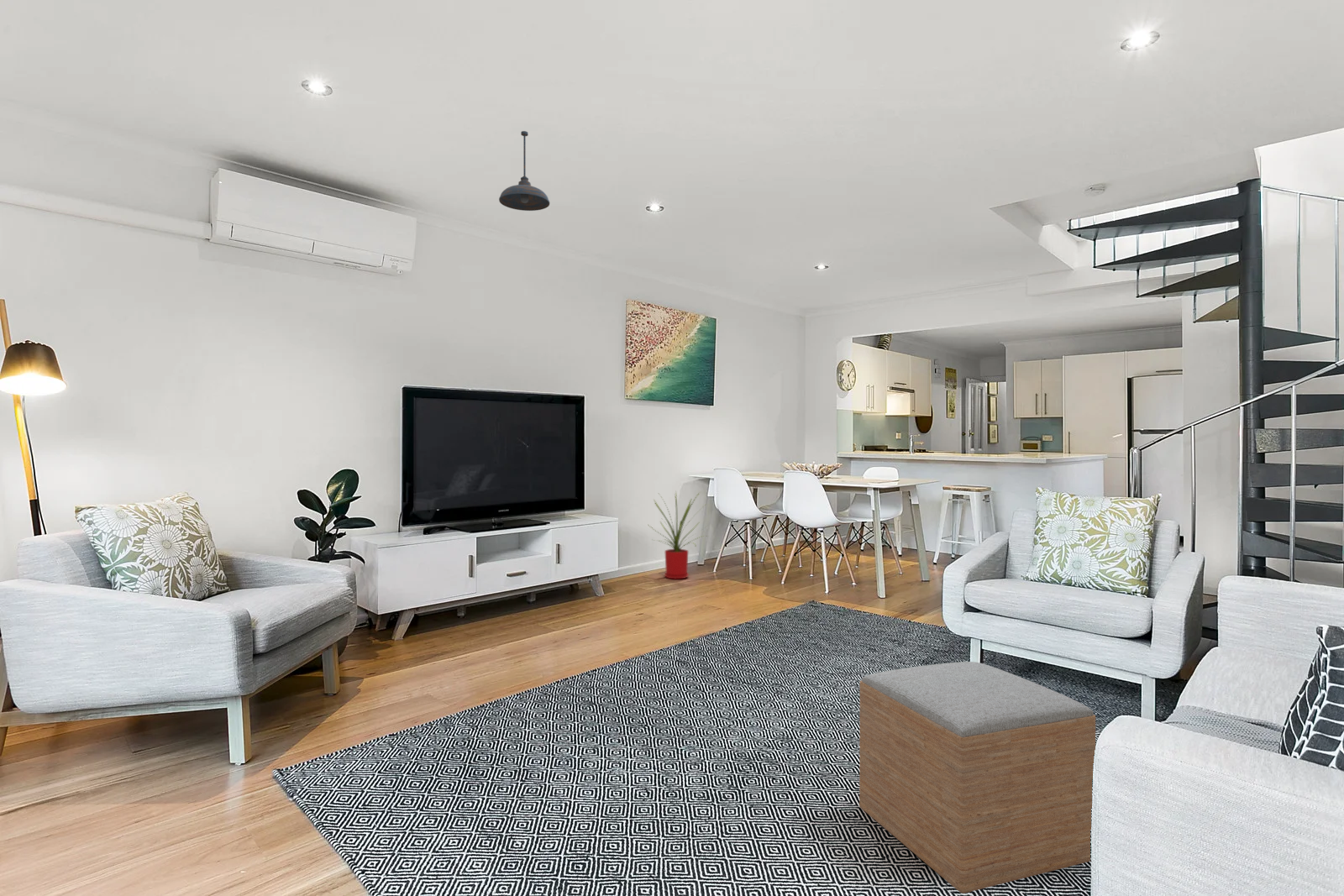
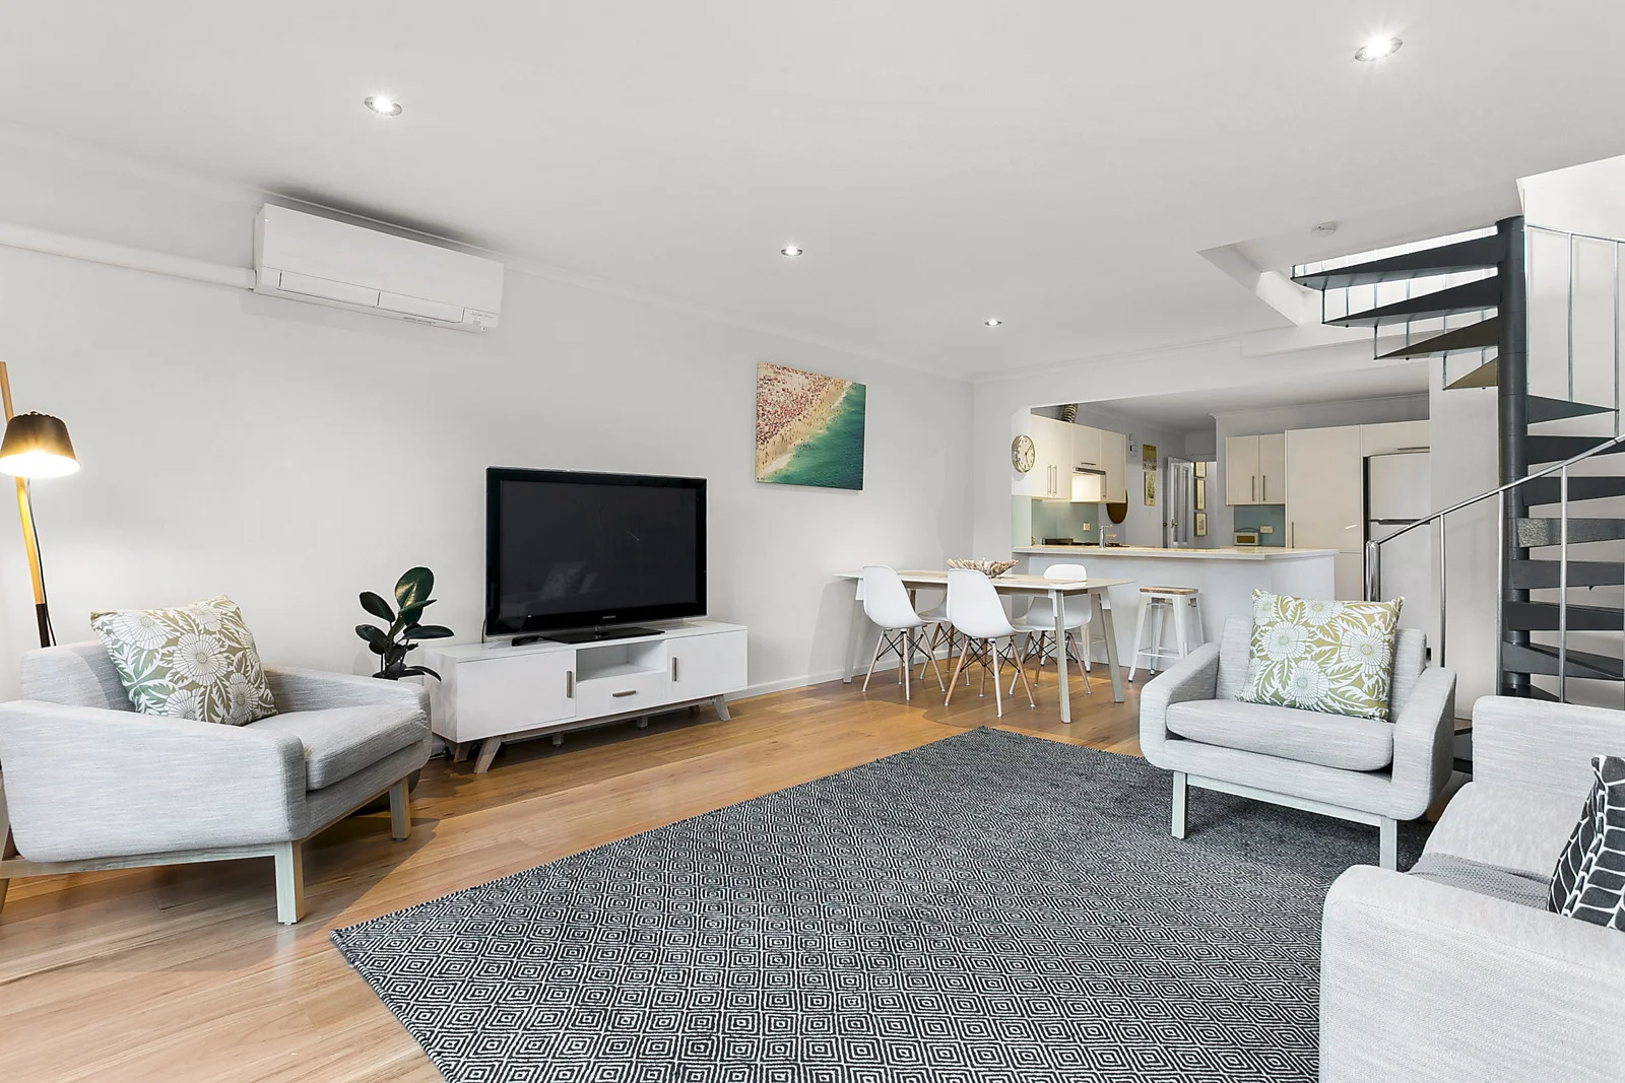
- house plant [648,490,711,579]
- pendant light [498,130,550,212]
- ottoman [858,661,1096,894]
